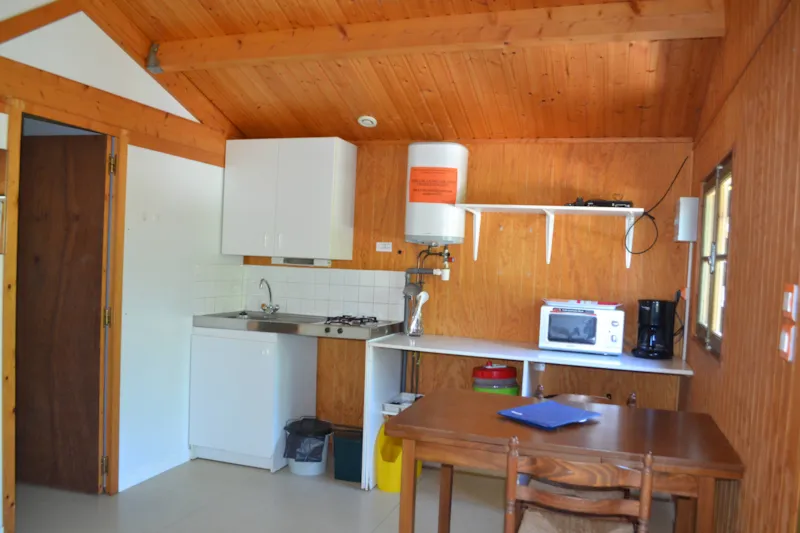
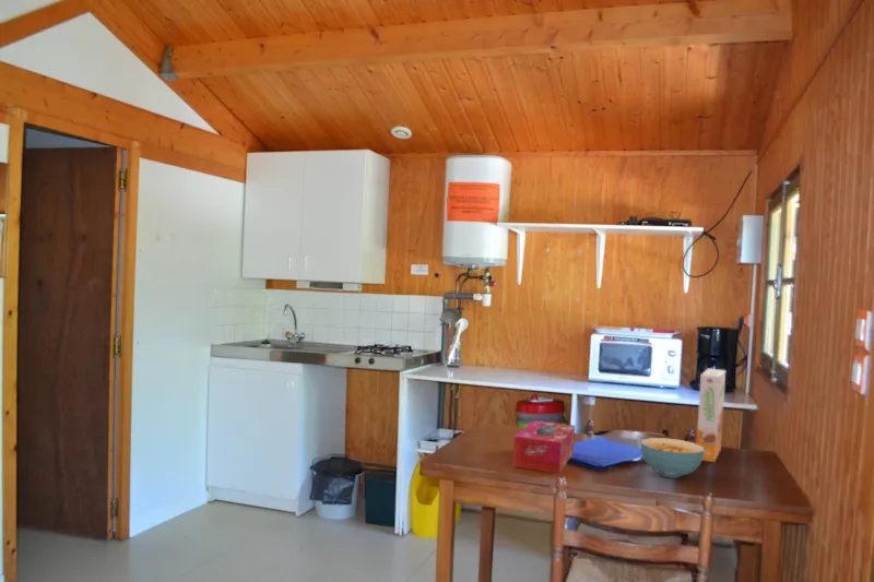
+ cereal box [696,368,727,463]
+ tissue box [512,419,576,474]
+ cereal bowl [639,437,705,479]
